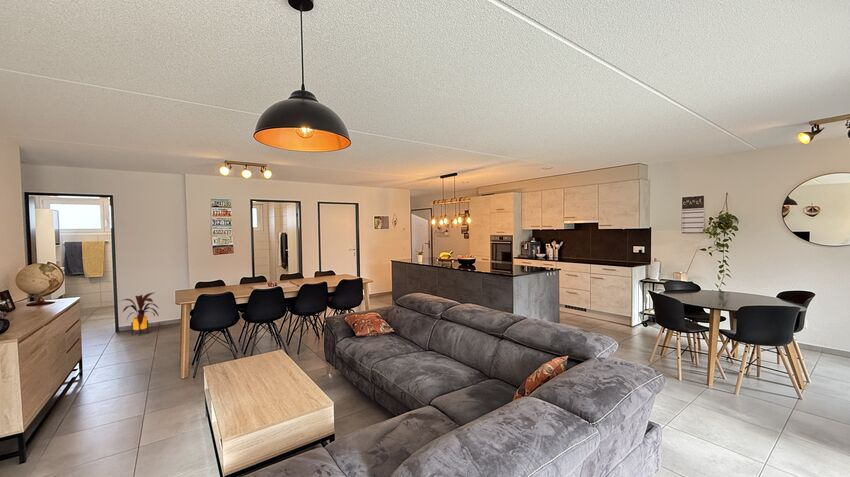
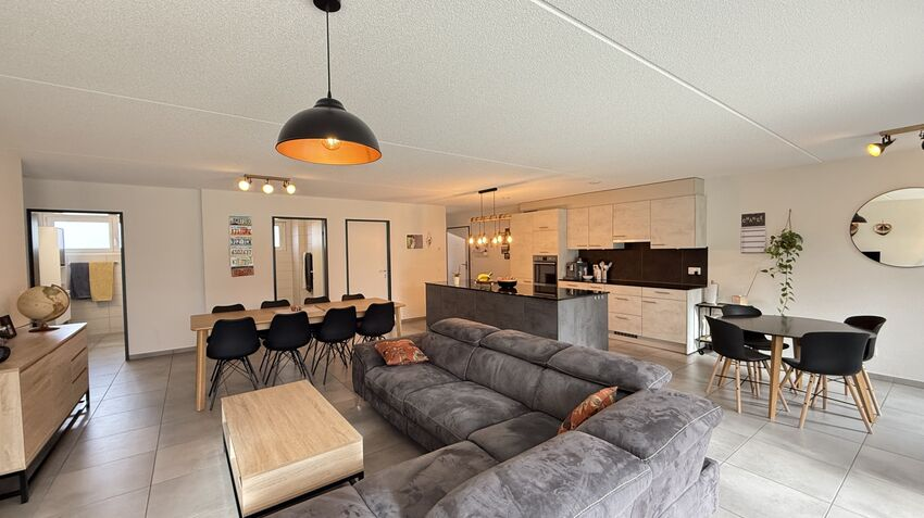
- house plant [117,291,161,337]
